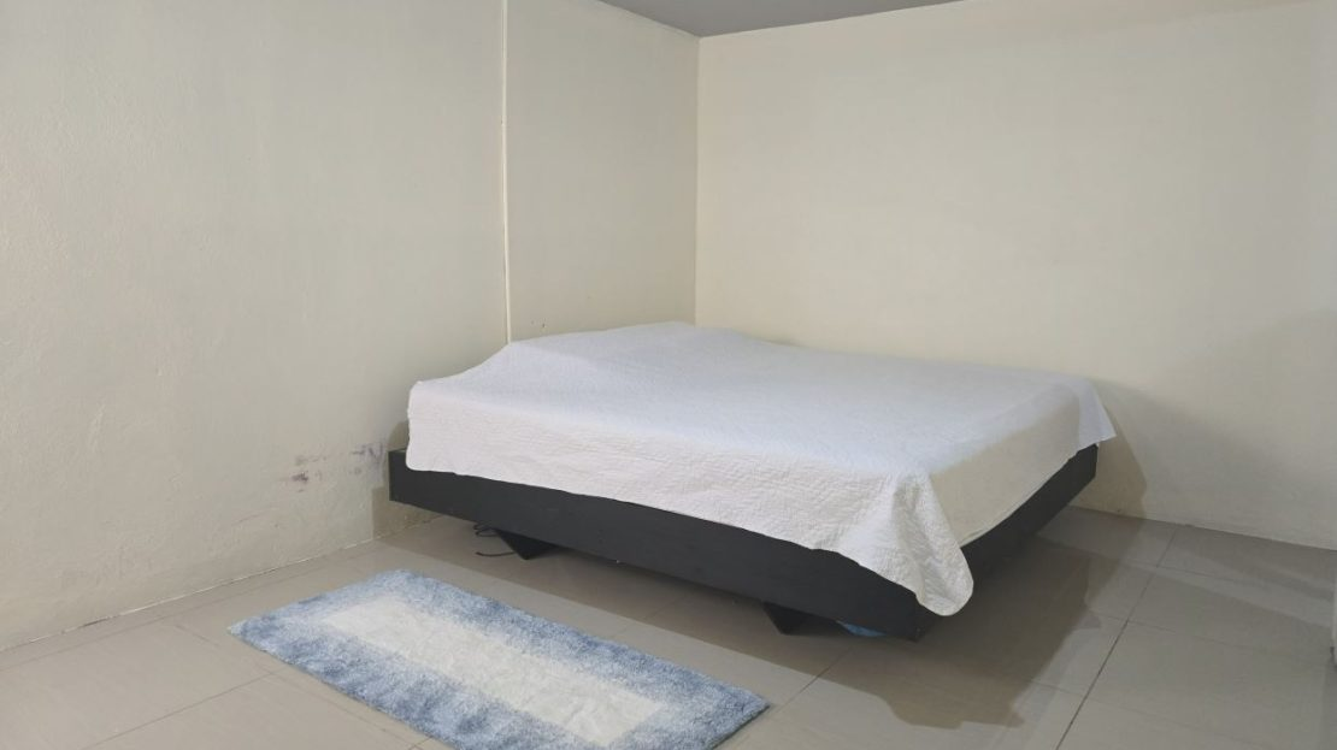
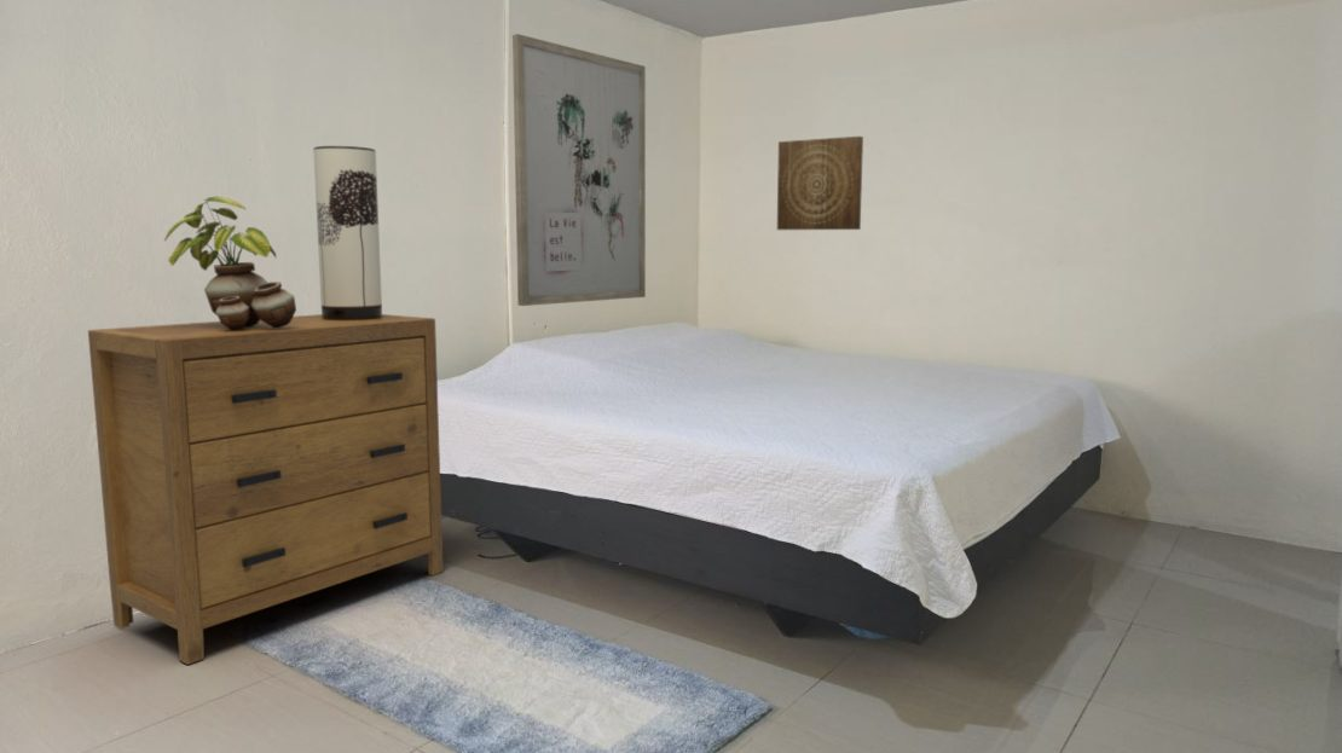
+ dresser [87,313,445,666]
+ wall art [776,135,864,231]
+ table lamp [312,145,383,320]
+ potted plant [163,196,297,330]
+ wall art [511,33,647,307]
